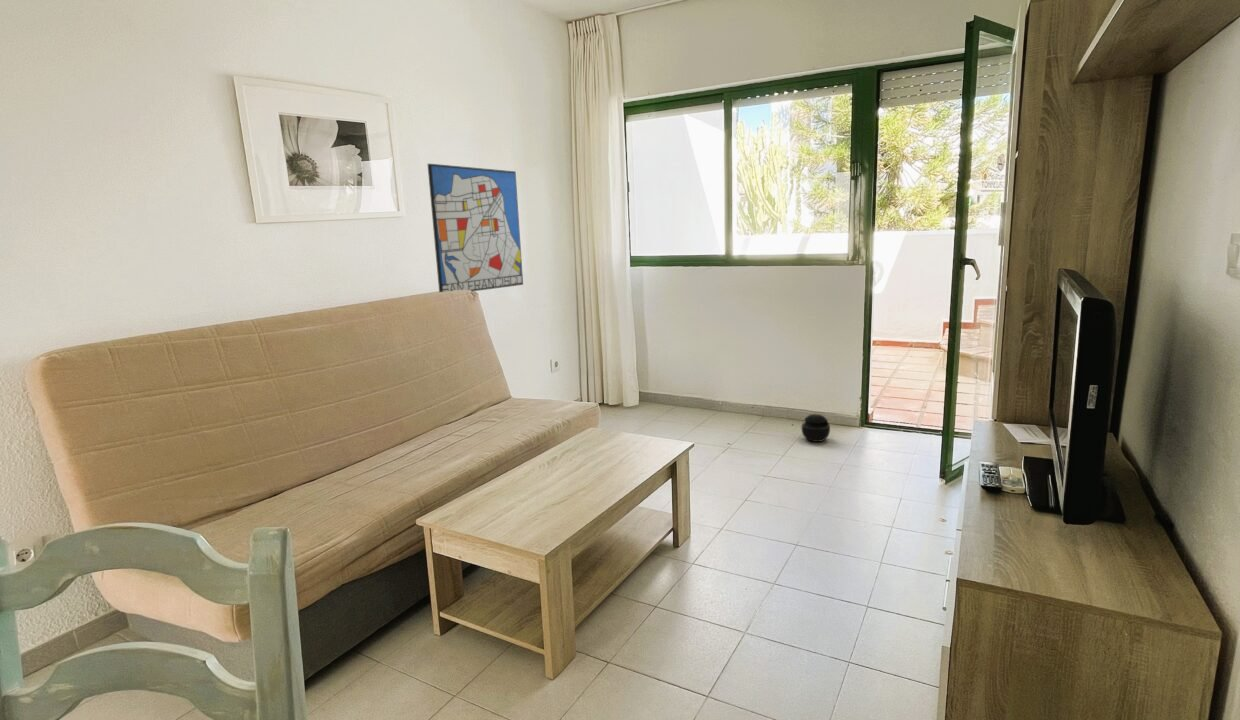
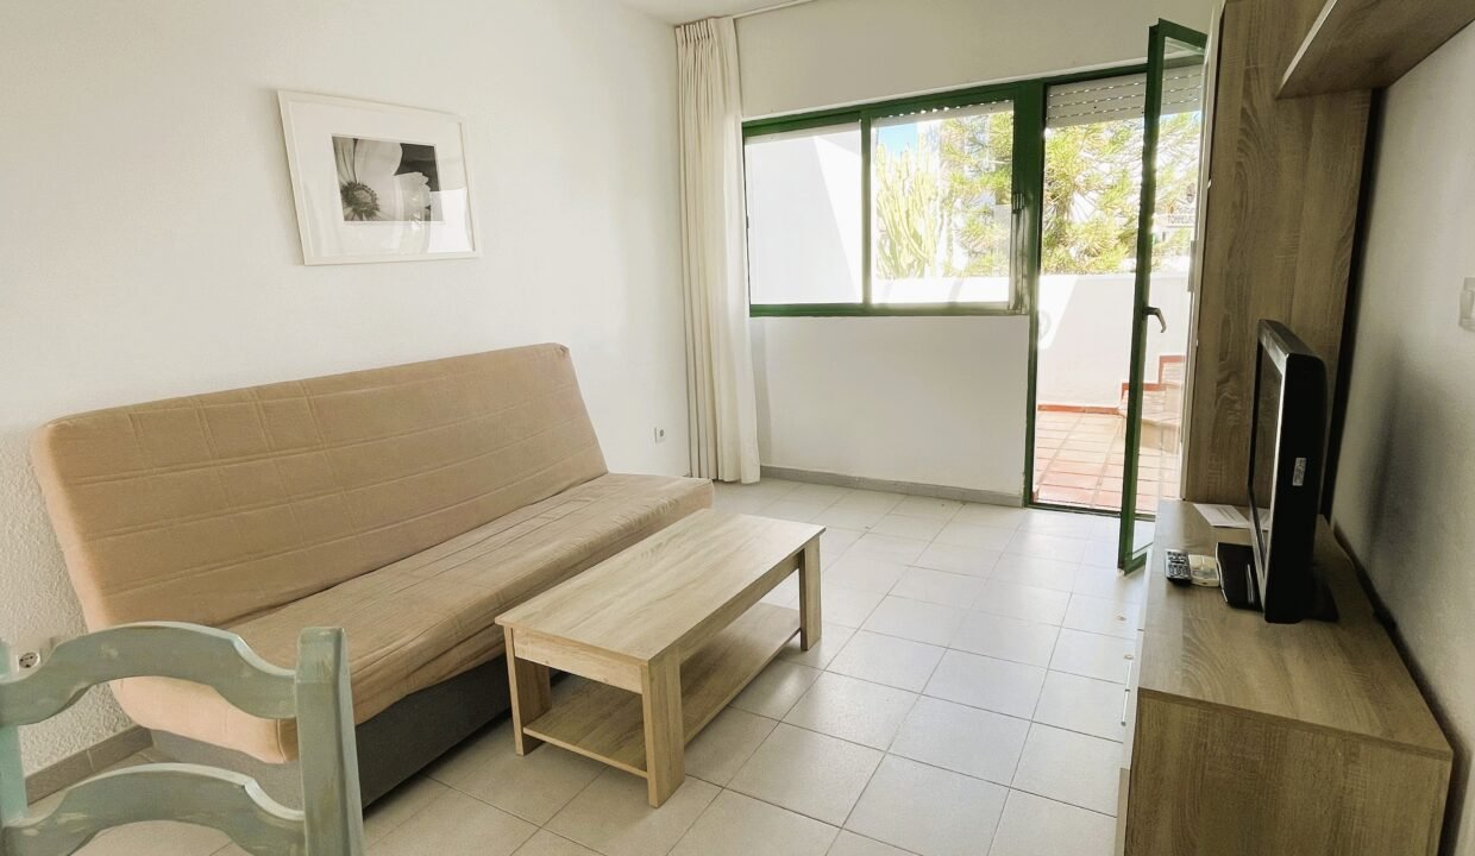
- wall art [427,163,524,293]
- speaker [800,413,831,443]
